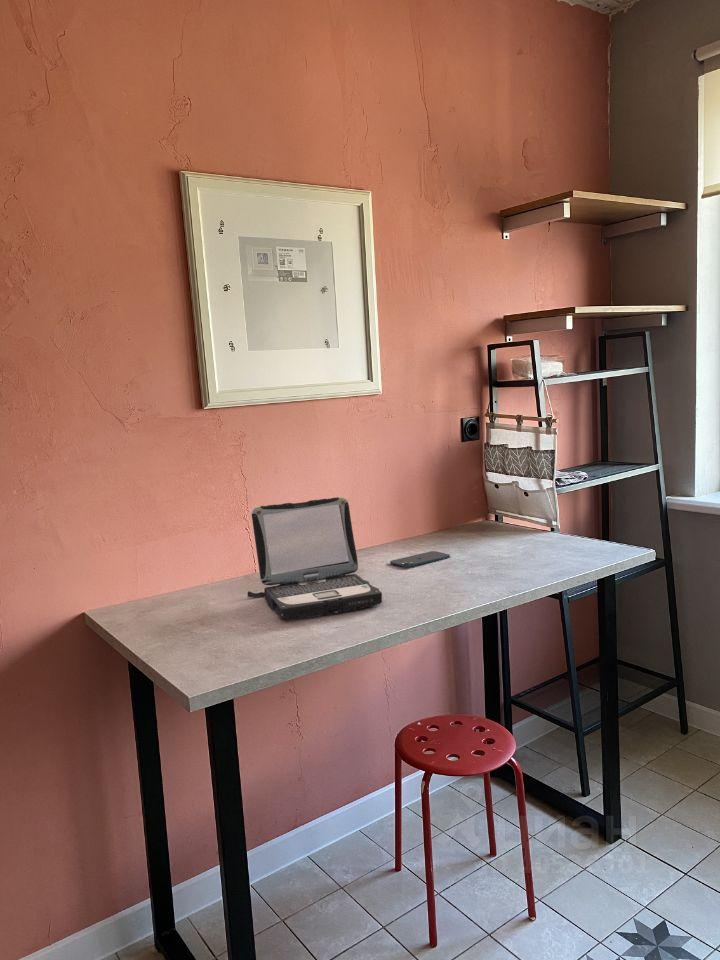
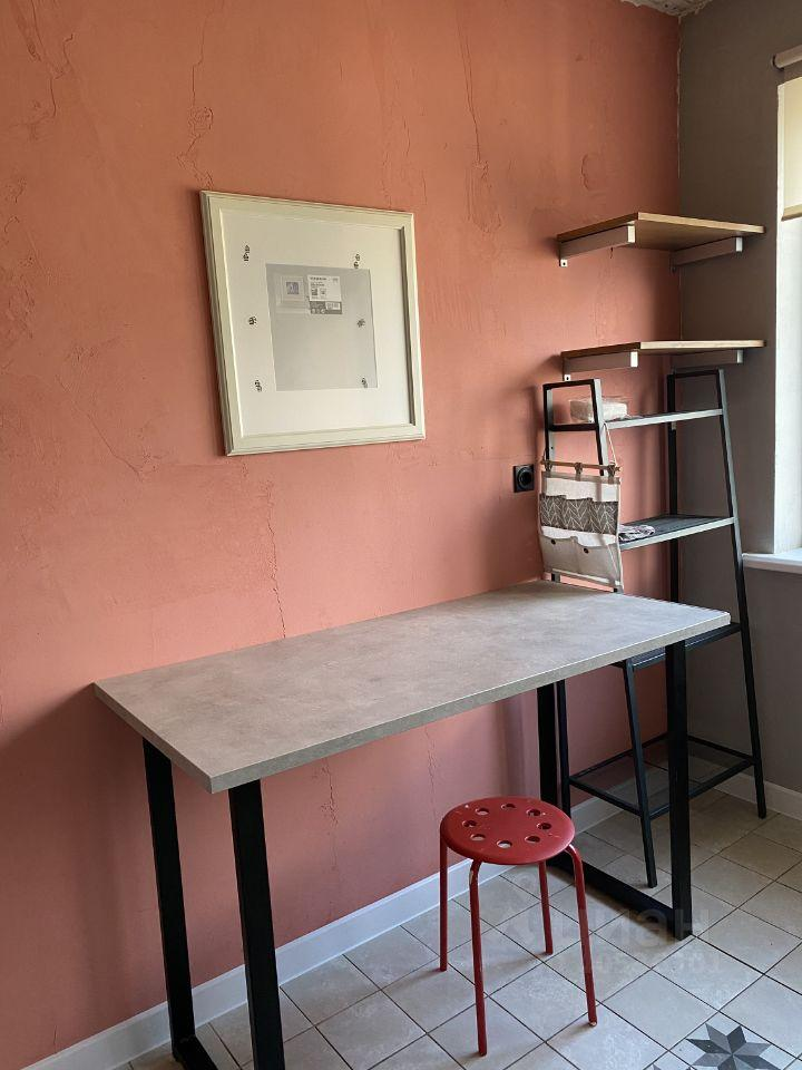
- laptop [247,496,383,621]
- smartphone [389,550,451,568]
